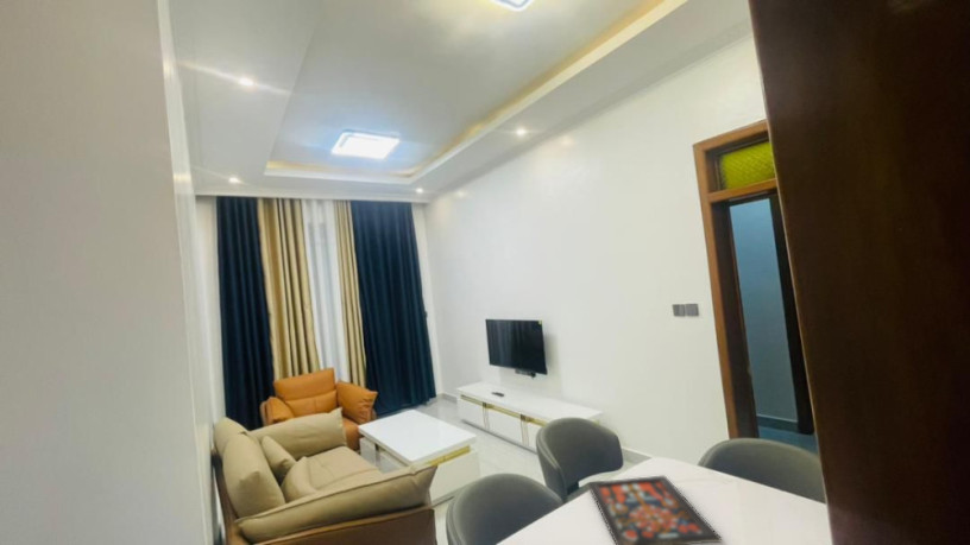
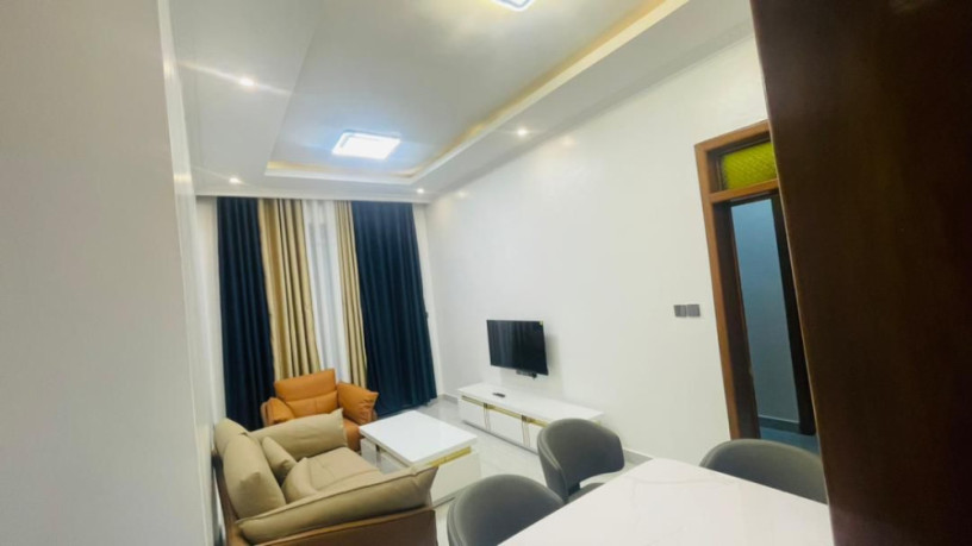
- board game [587,475,723,545]
